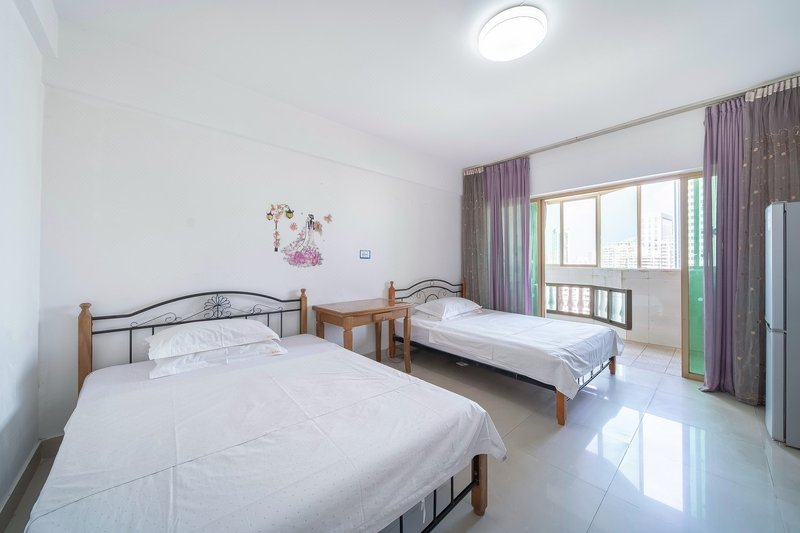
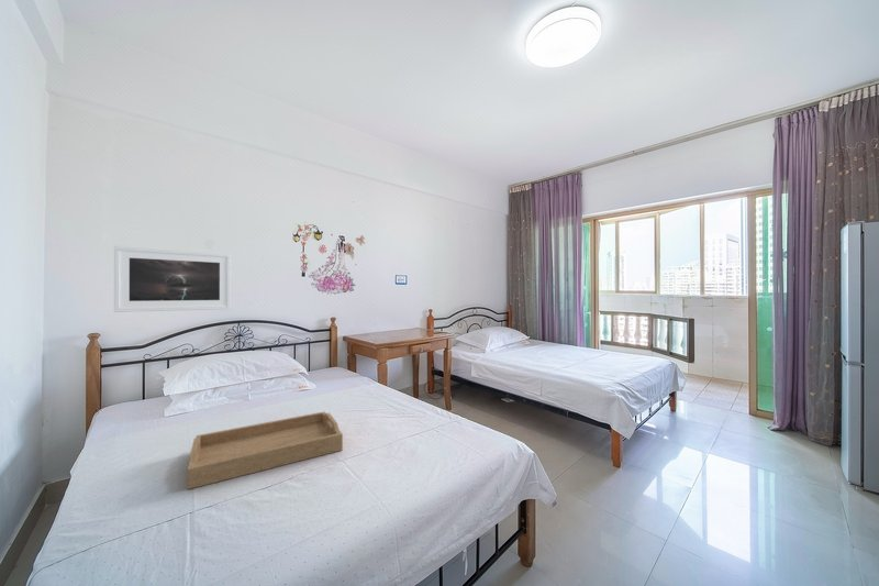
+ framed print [113,245,232,313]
+ serving tray [187,410,344,490]
